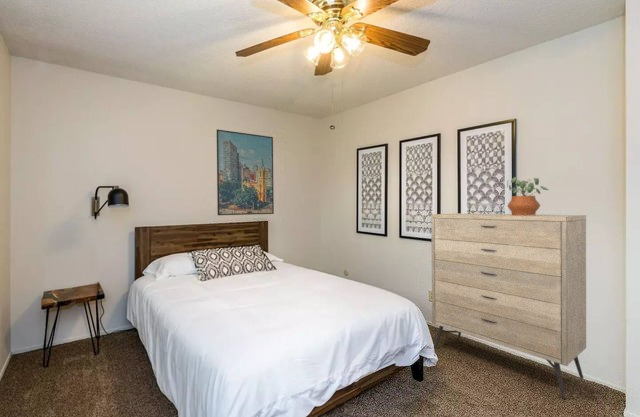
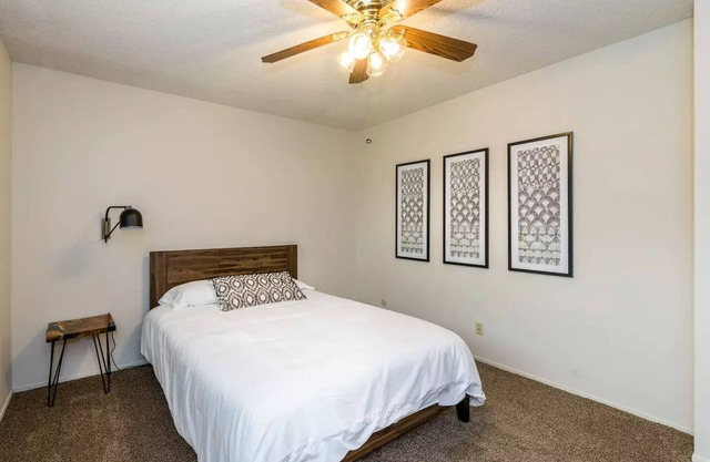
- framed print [216,128,275,216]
- potted plant [506,176,549,216]
- dresser [430,212,587,400]
